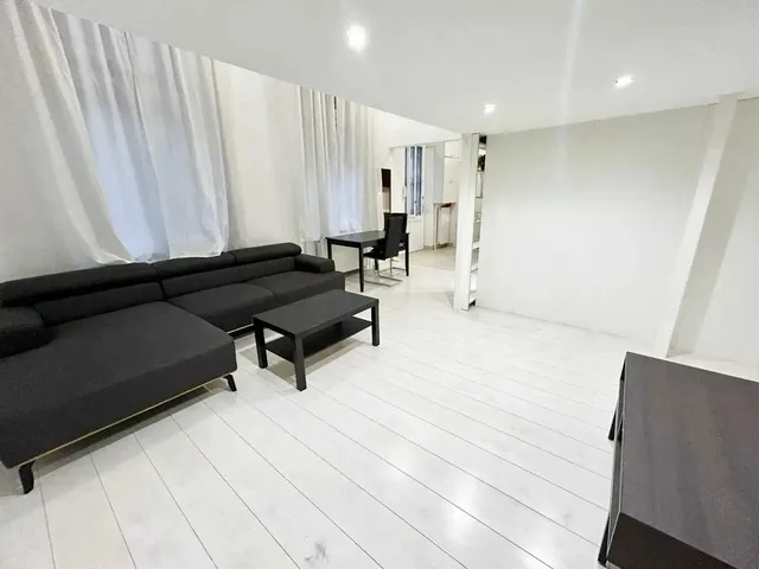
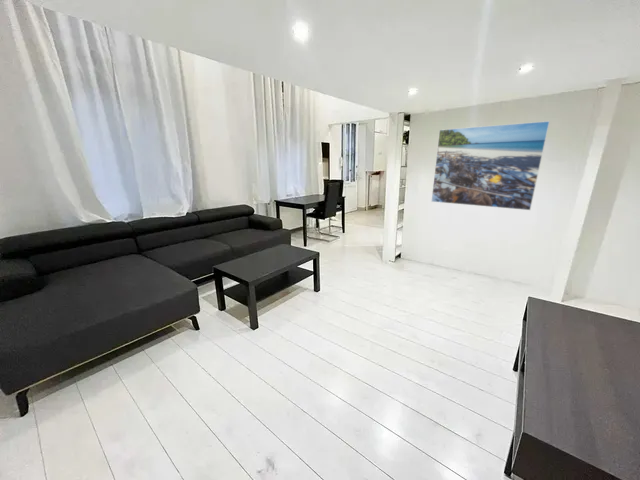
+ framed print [430,120,551,211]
